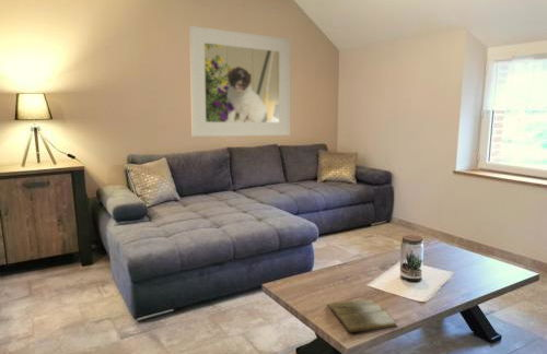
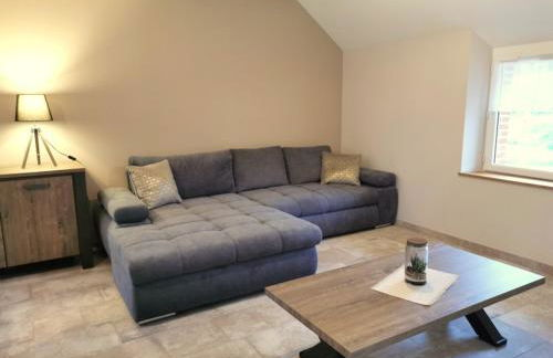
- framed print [188,25,292,138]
- book [326,298,398,334]
